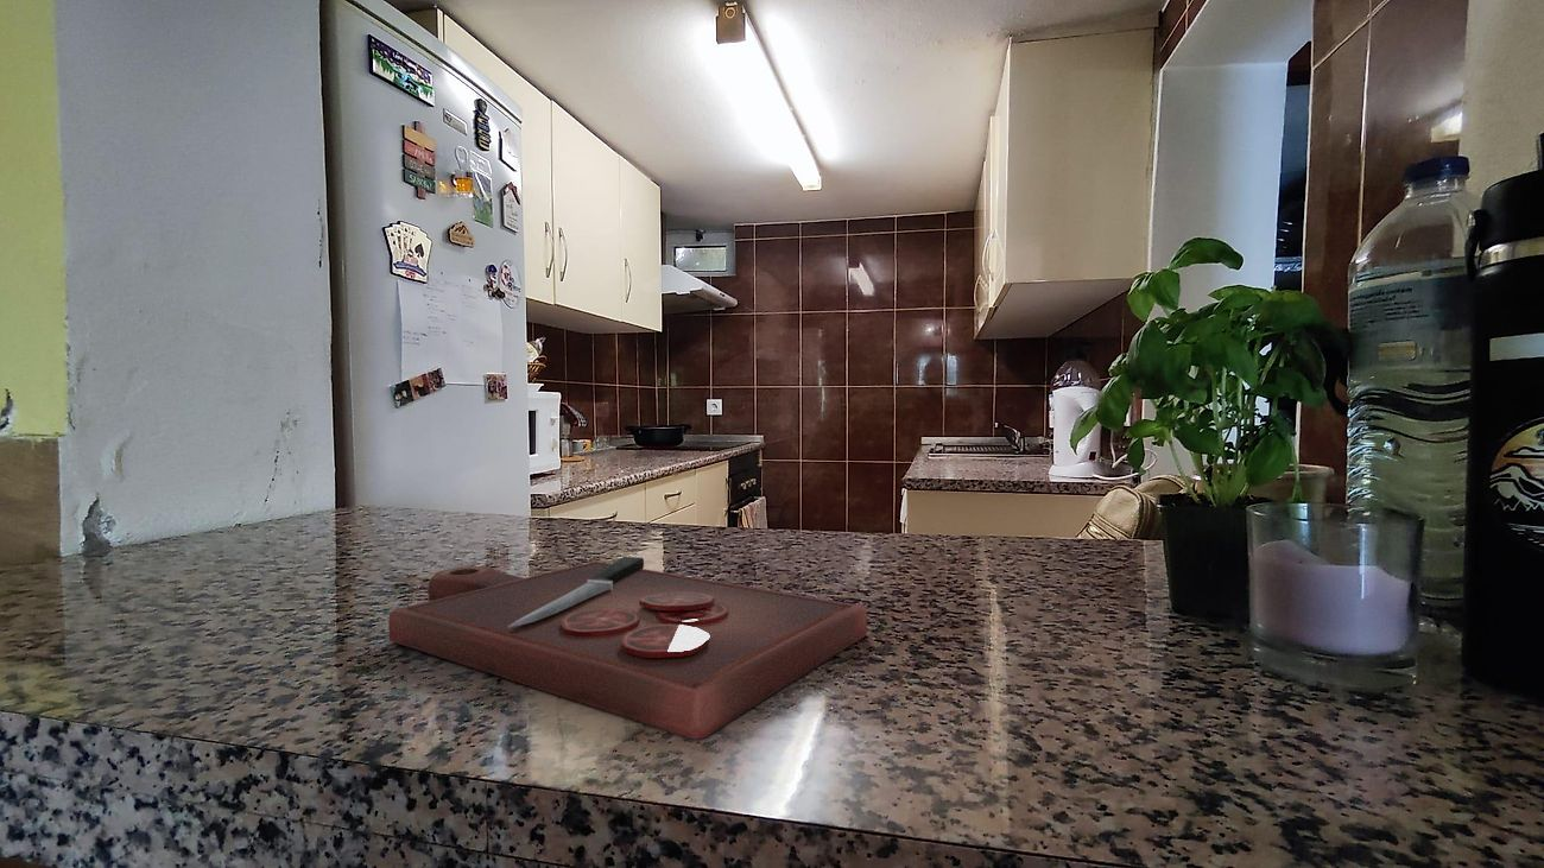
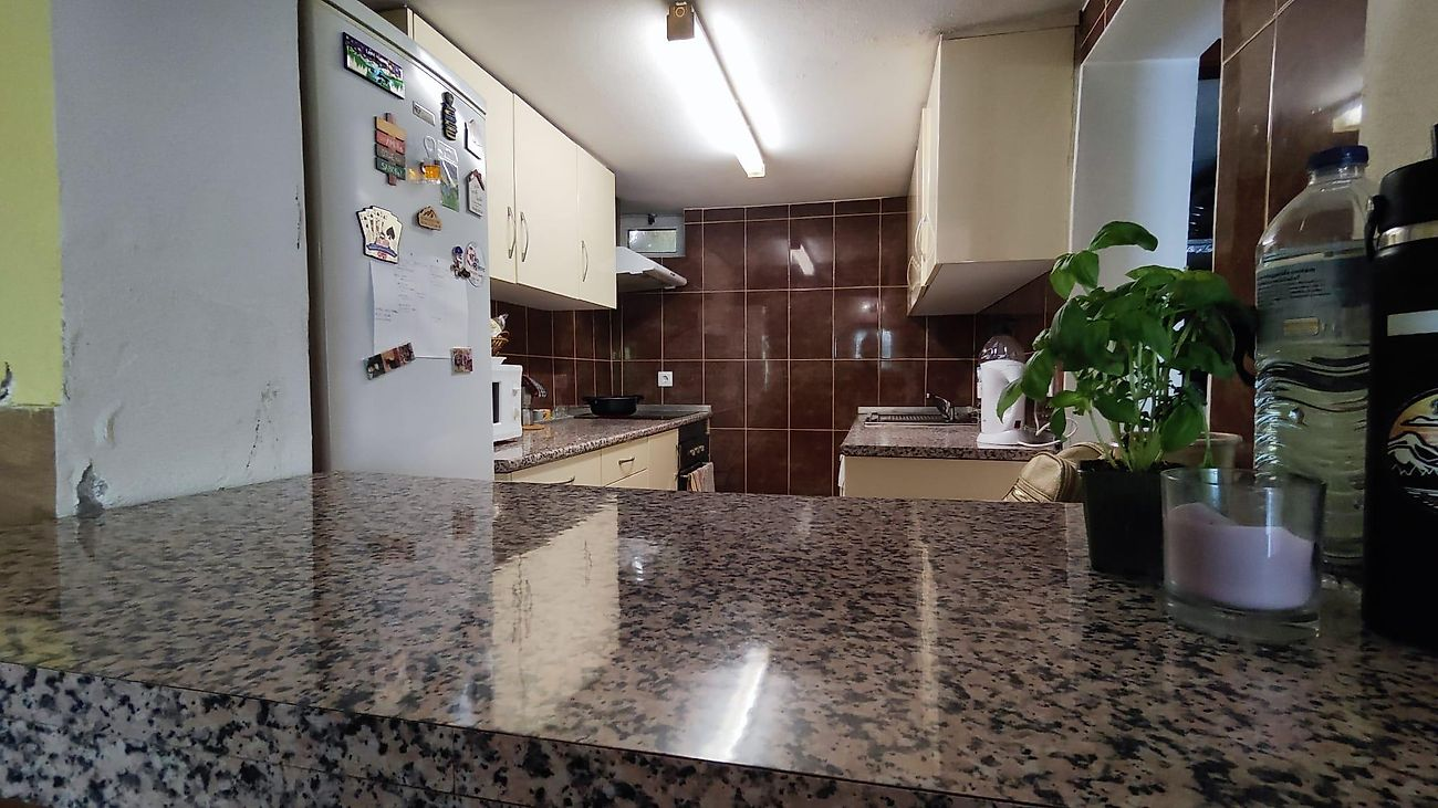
- cutting board [387,556,868,740]
